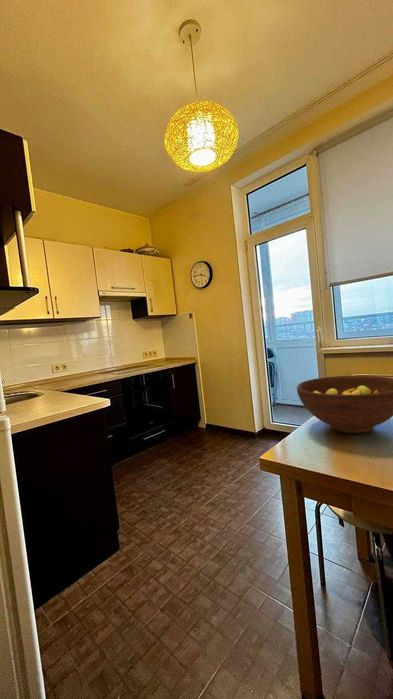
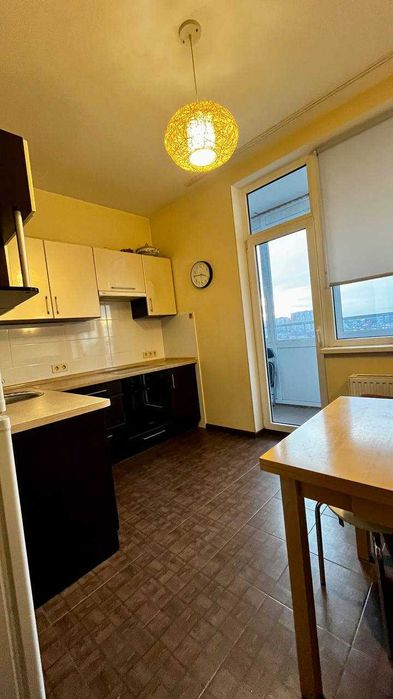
- fruit bowl [296,375,393,434]
